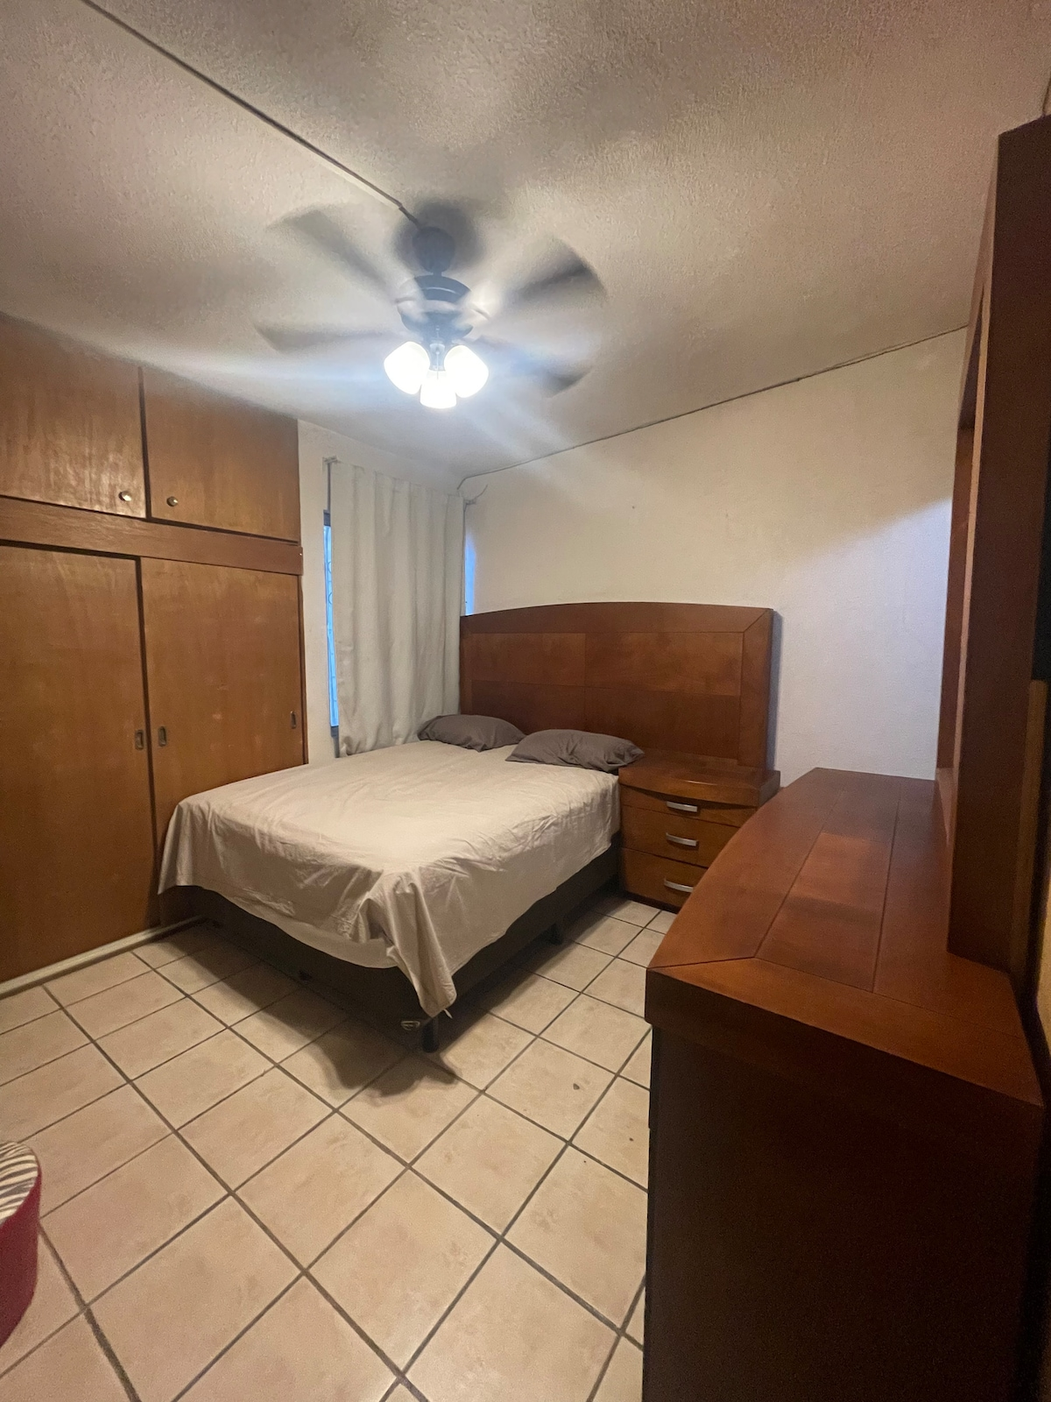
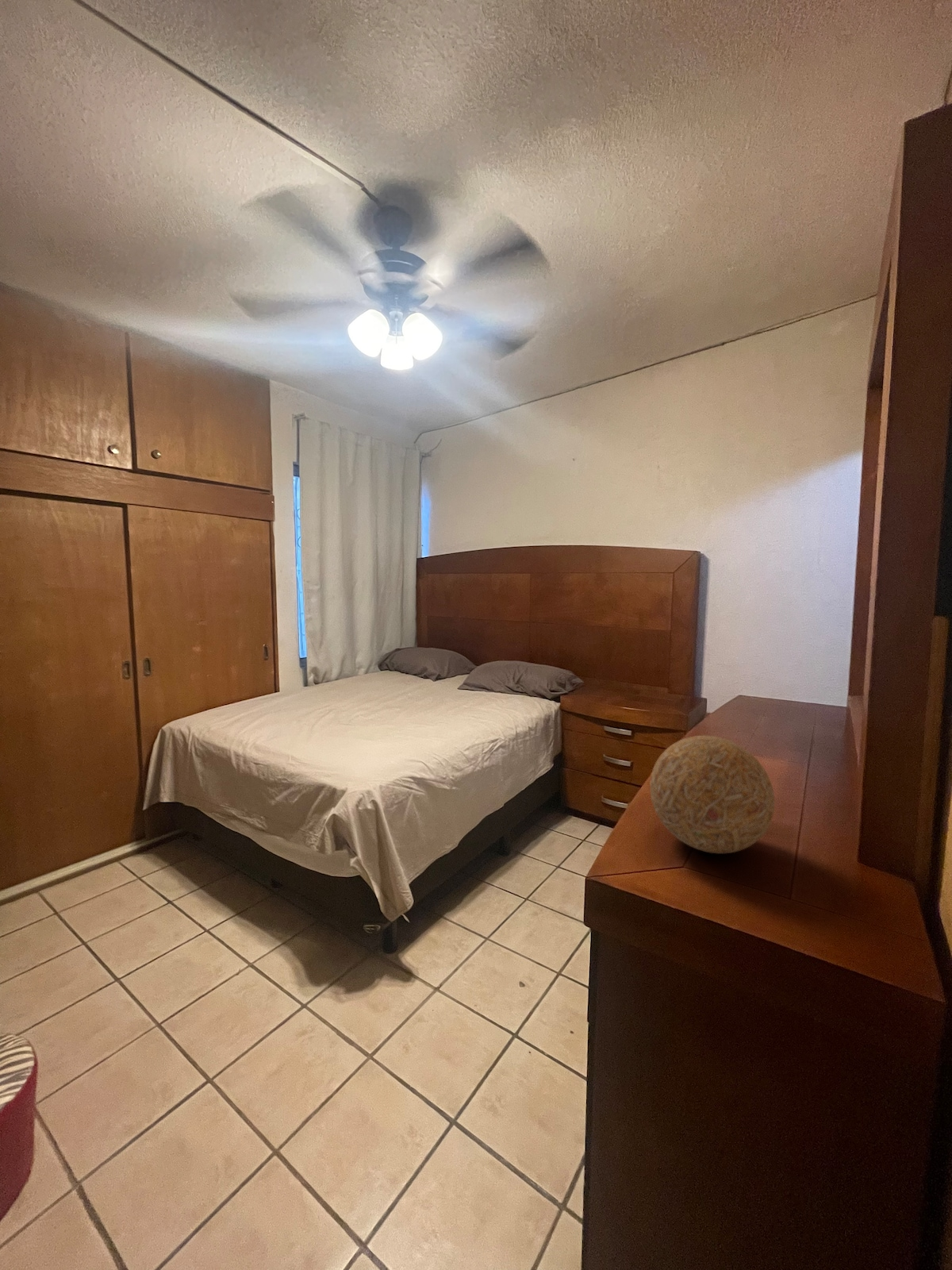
+ decorative ball [649,735,776,854]
